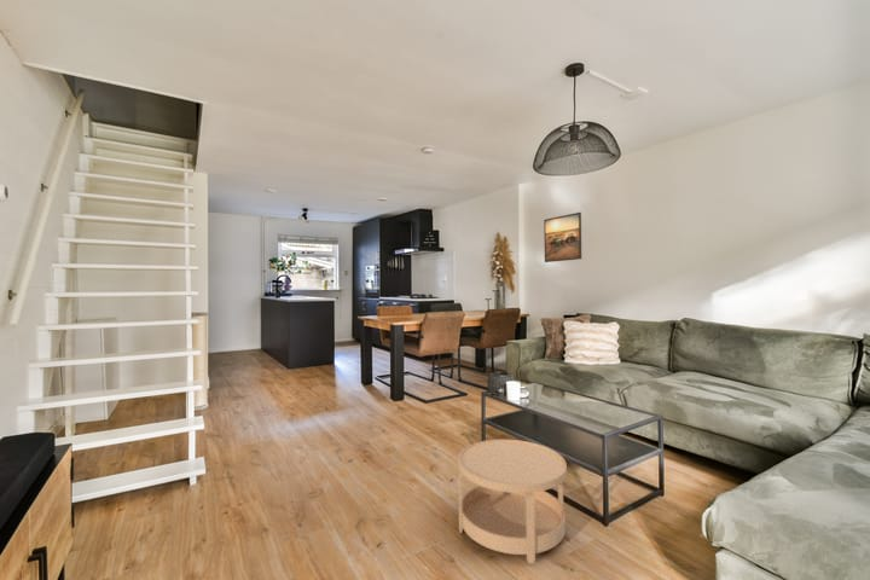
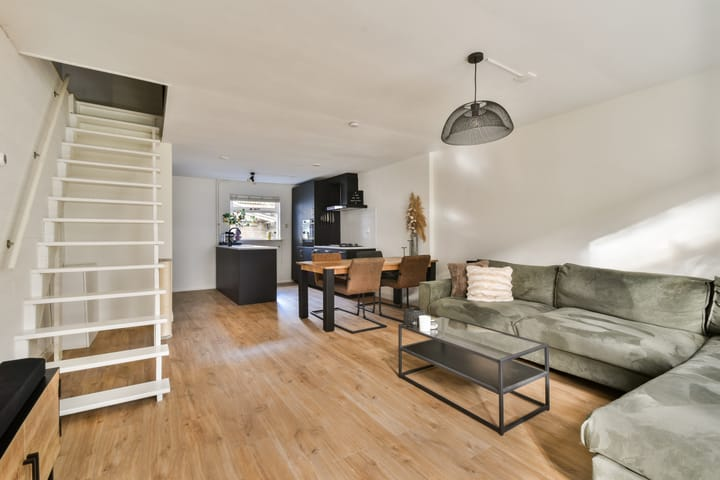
- side table [457,439,568,566]
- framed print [543,211,582,263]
